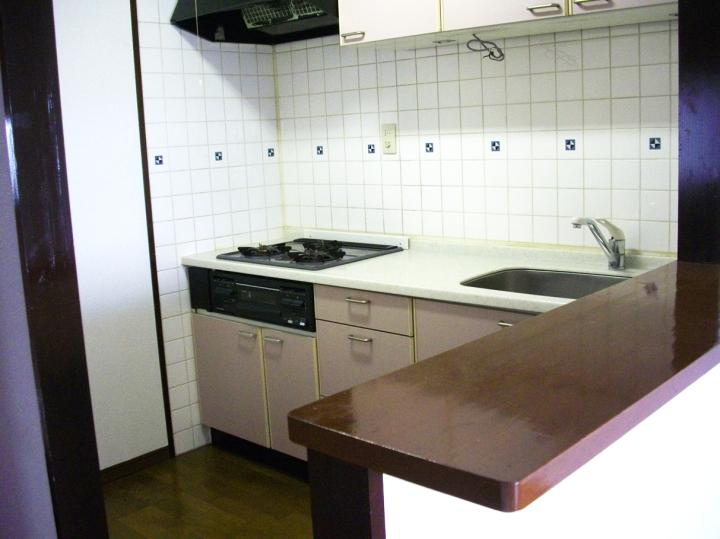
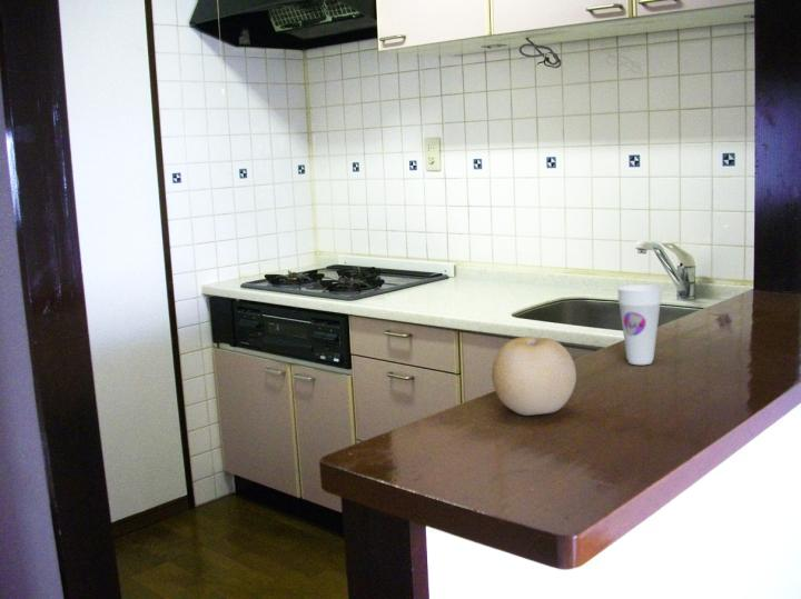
+ cup [616,283,663,366]
+ fruit [491,336,577,417]
